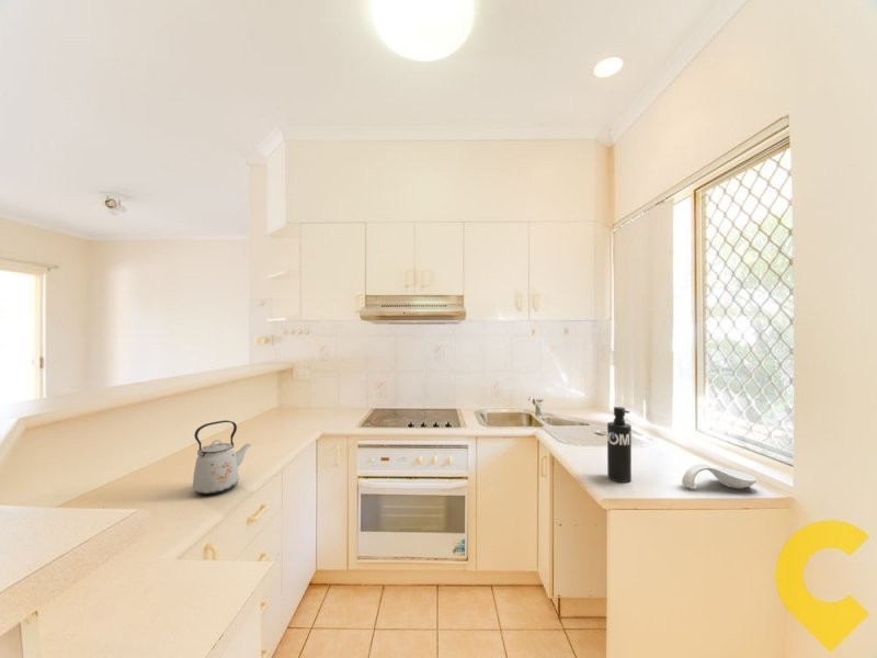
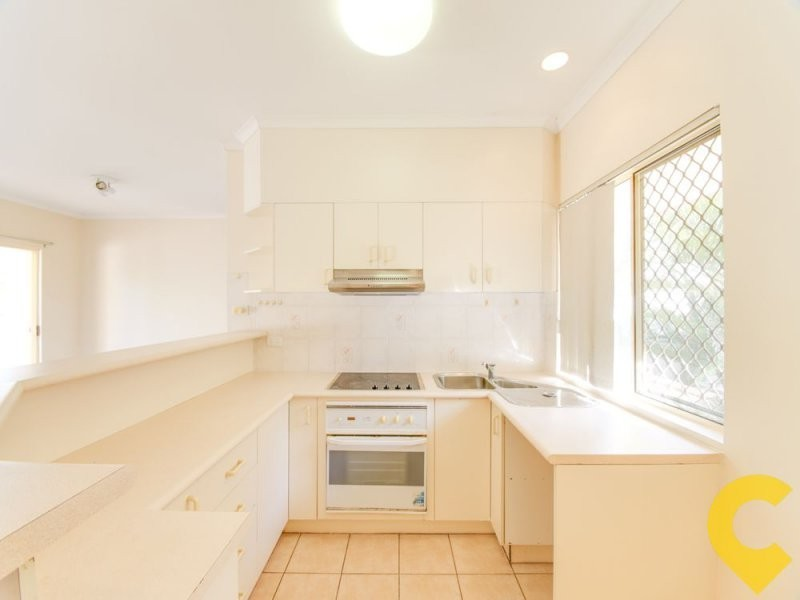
- spoon rest [681,463,758,490]
- soap dispenser [606,406,633,484]
- kettle [192,419,252,496]
